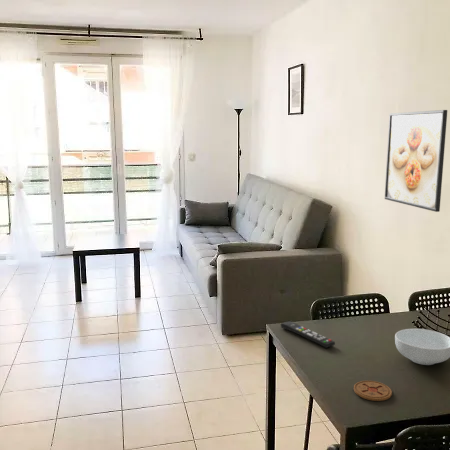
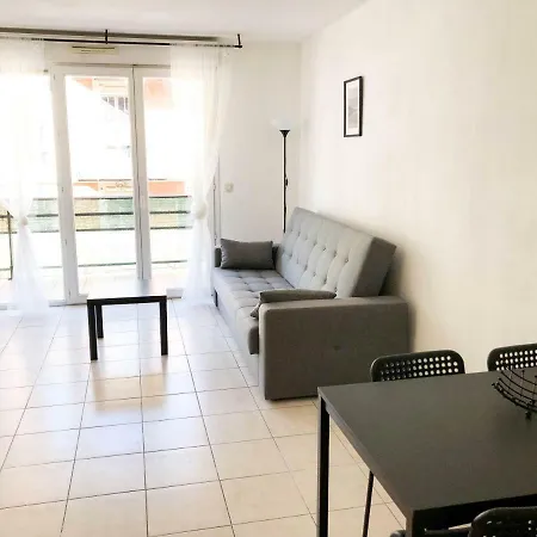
- coaster [353,380,393,402]
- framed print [384,109,448,213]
- remote control [280,320,336,349]
- cereal bowl [394,328,450,366]
